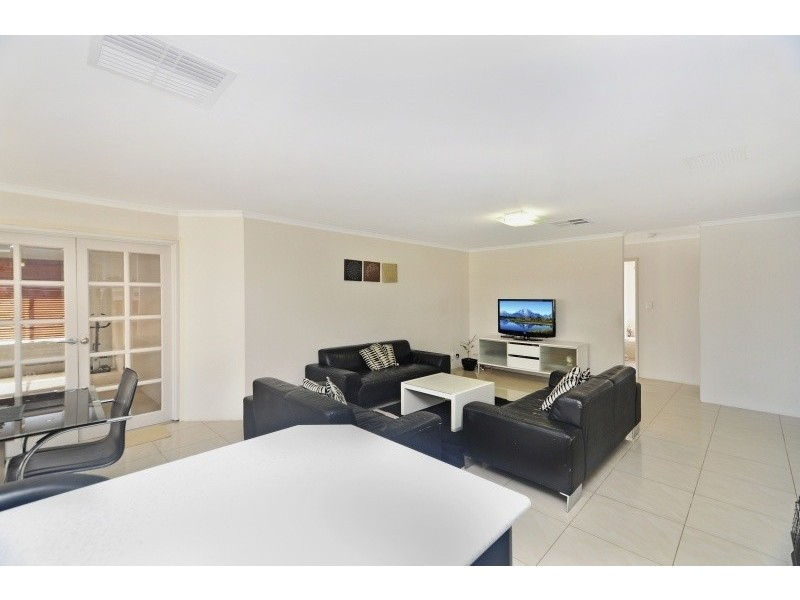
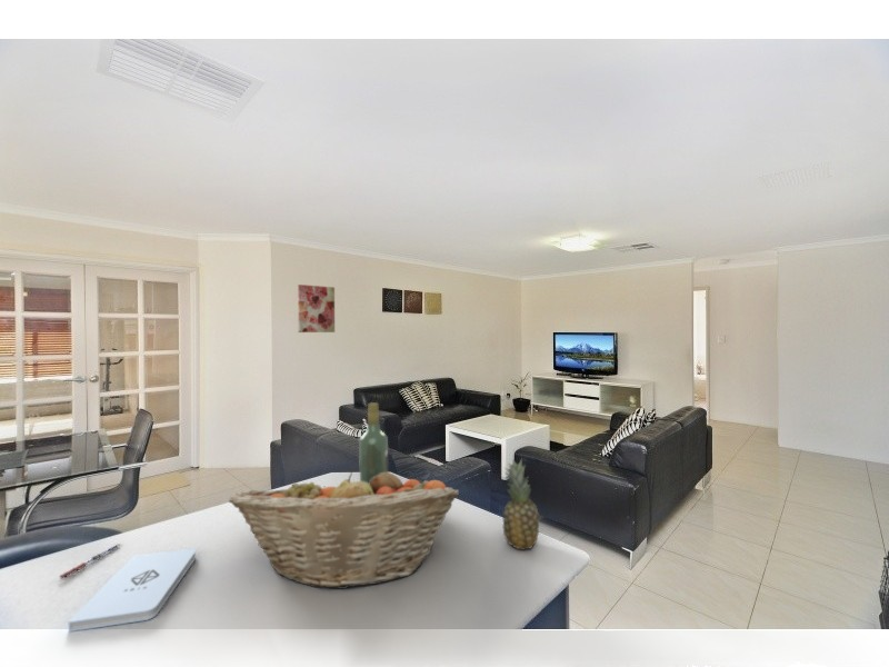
+ notepad [67,547,198,633]
+ fruit [501,458,541,551]
+ fruit basket [228,466,460,590]
+ pen [58,542,122,580]
+ wall art [297,283,336,334]
+ wine bottle [358,401,389,485]
